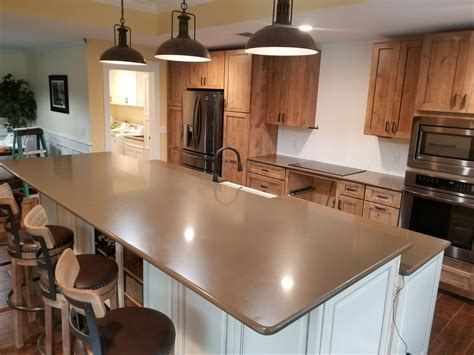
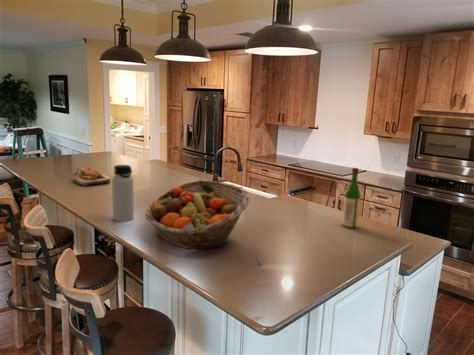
+ fruit basket [144,179,251,250]
+ water bottle [111,164,135,222]
+ cutting board [74,166,111,186]
+ wine bottle [341,167,361,230]
